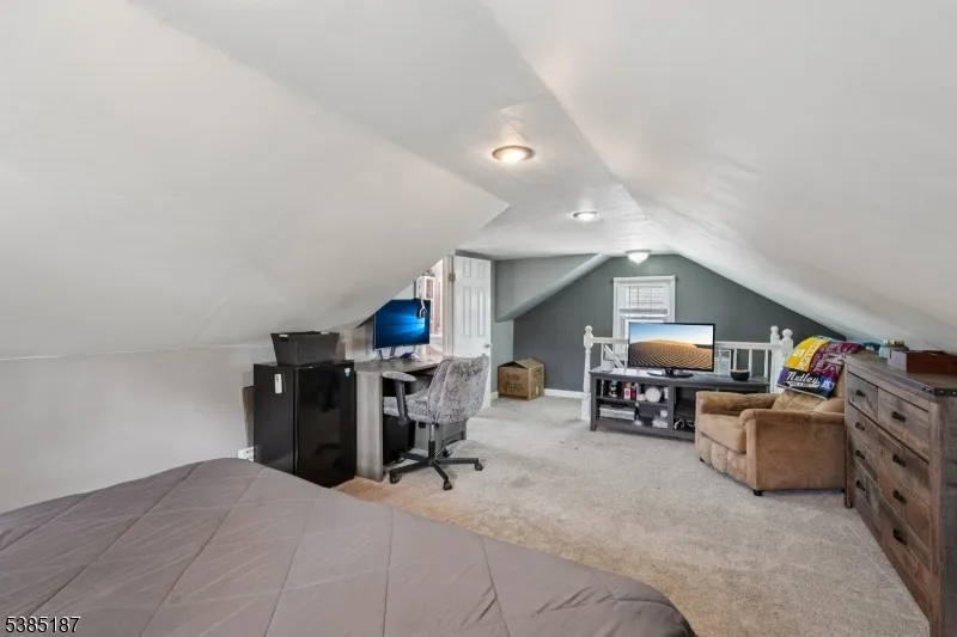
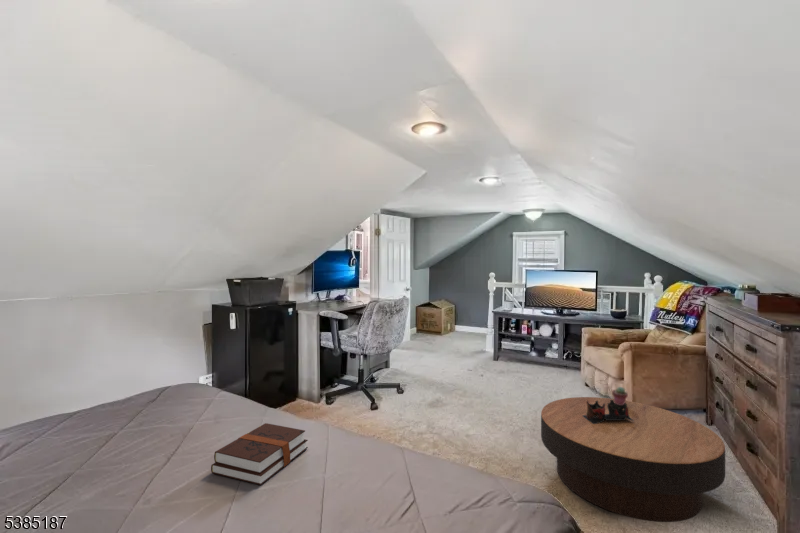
+ hardback book [210,422,309,486]
+ potted succulent [611,386,629,405]
+ coffee table [540,396,726,523]
+ decorative bowl [583,400,634,424]
